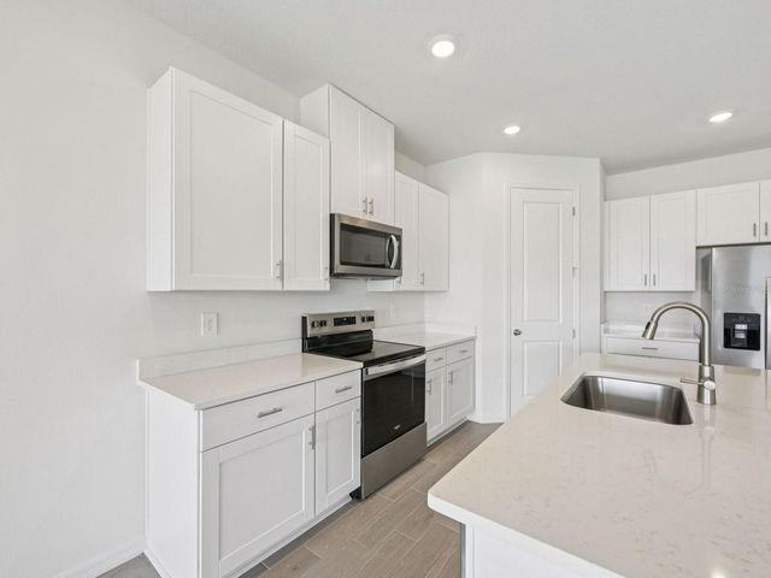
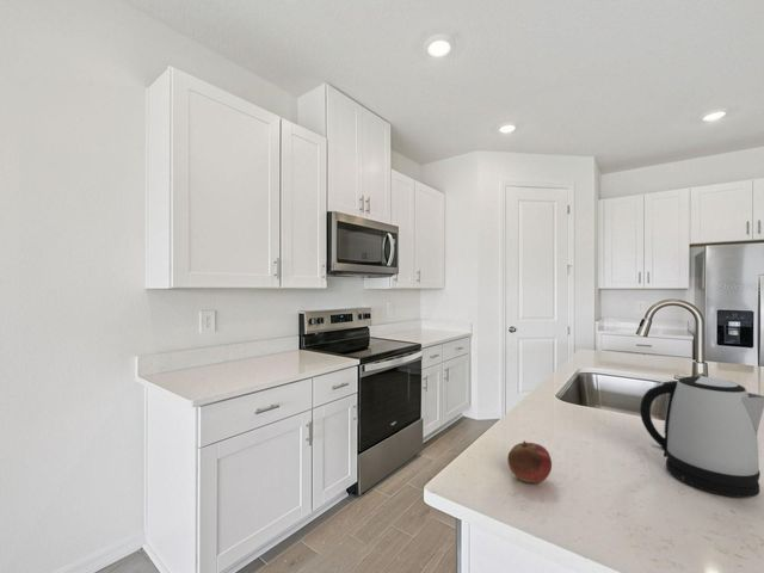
+ kettle [639,375,764,499]
+ fruit [506,439,553,483]
